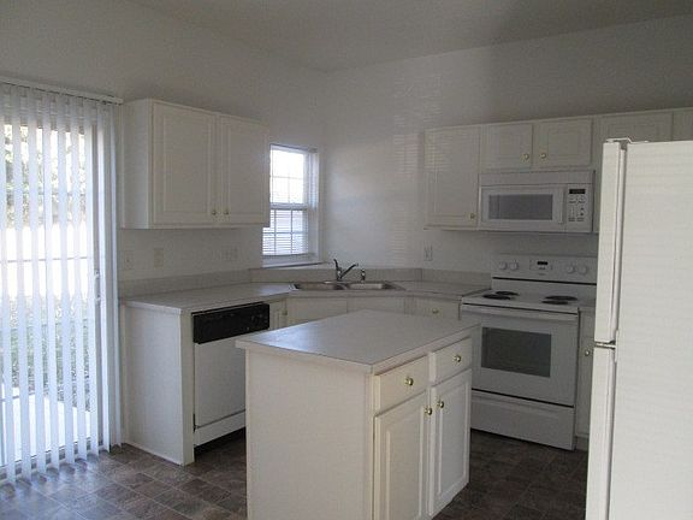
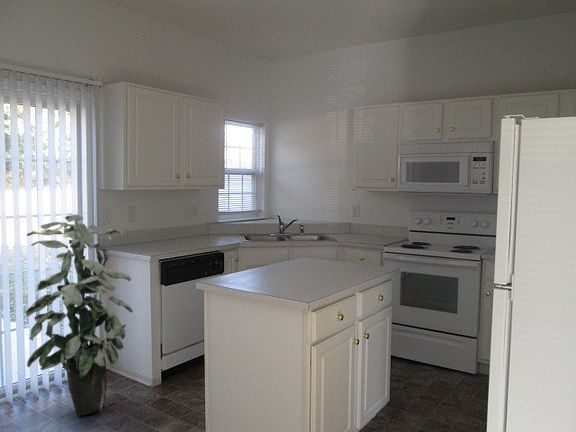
+ indoor plant [25,214,134,417]
